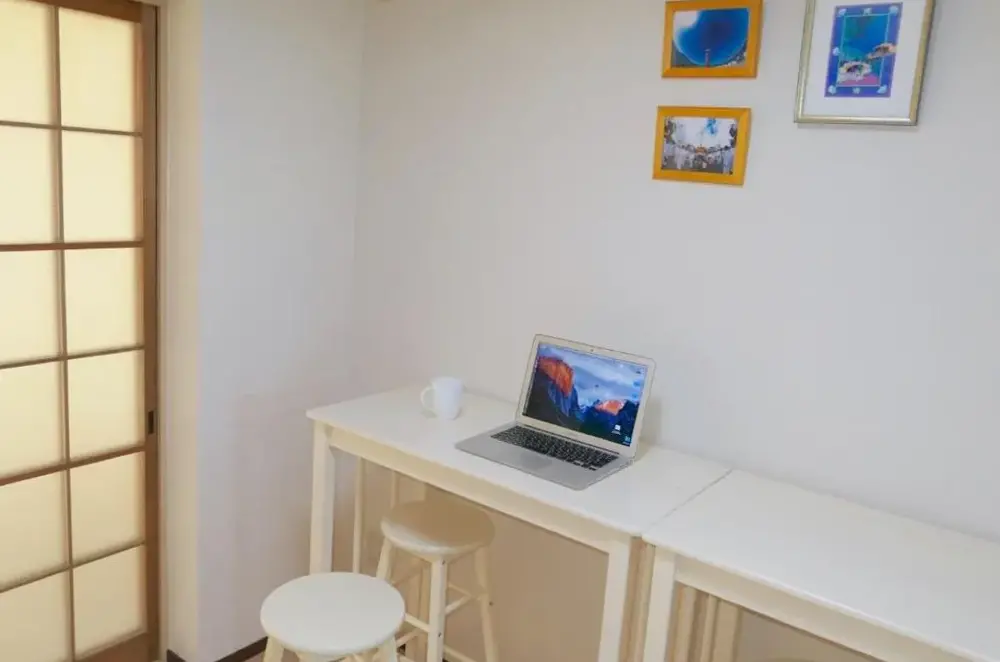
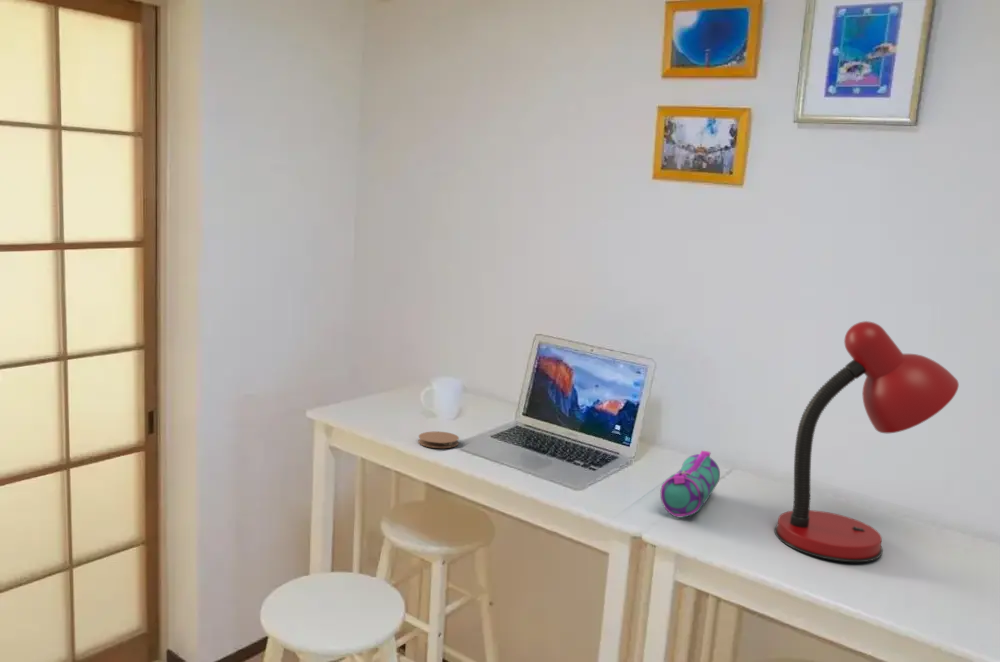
+ pencil case [659,450,721,518]
+ coaster [418,430,460,449]
+ desk lamp [773,320,960,563]
